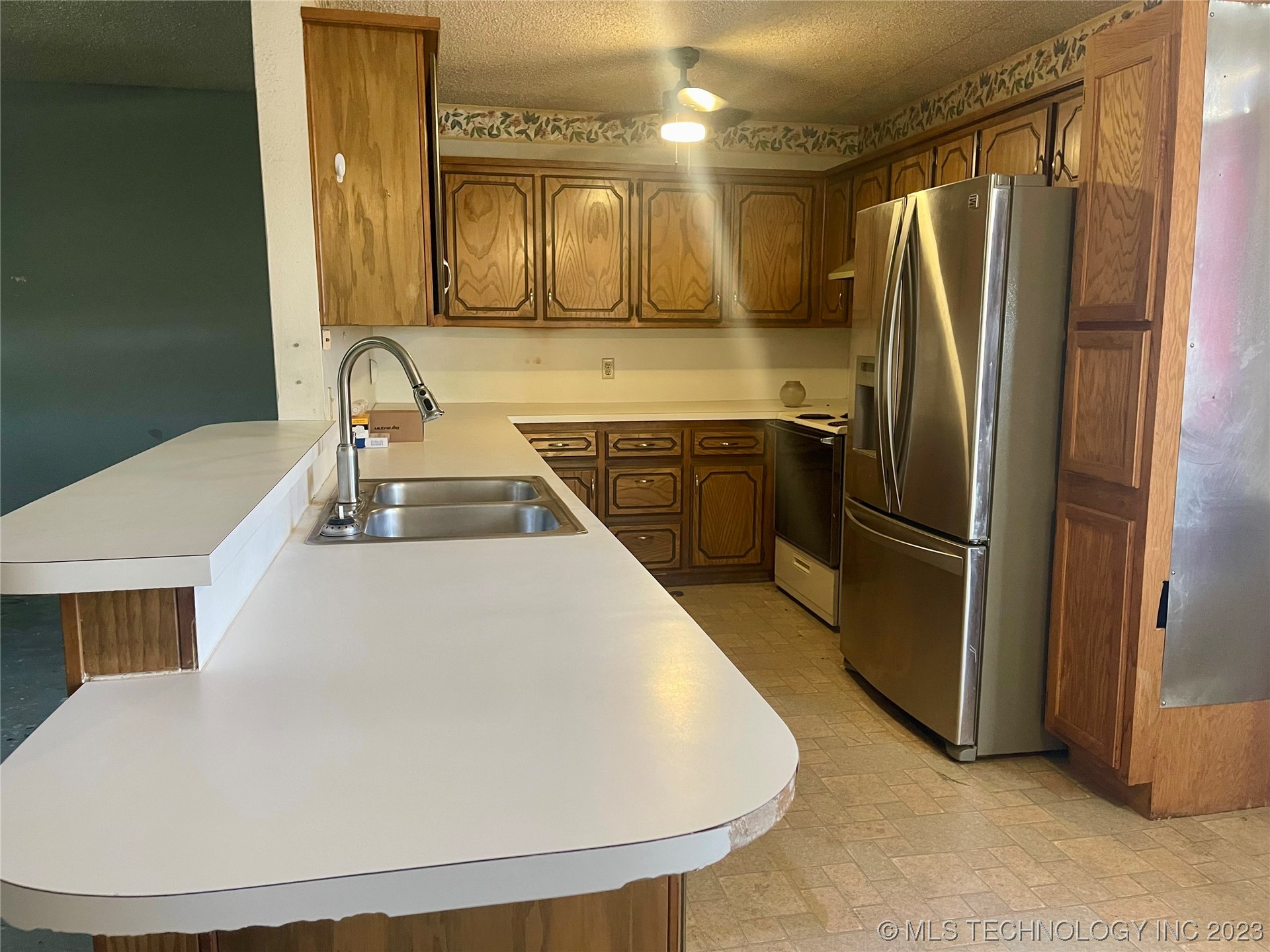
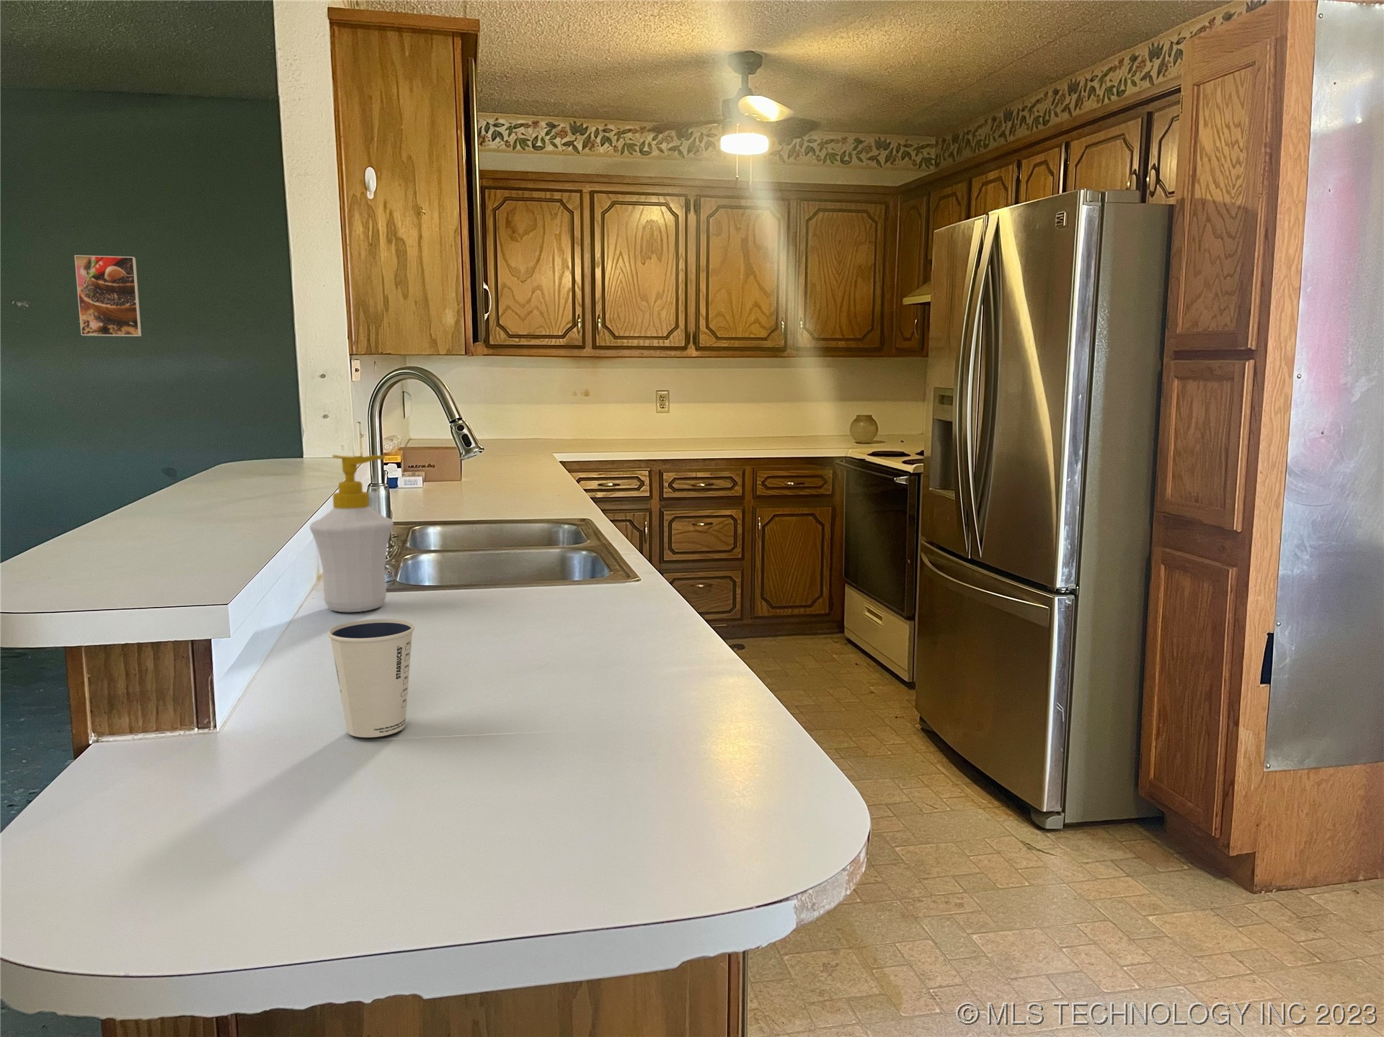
+ dixie cup [327,618,415,739]
+ soap bottle [309,454,394,613]
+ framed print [73,254,142,337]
